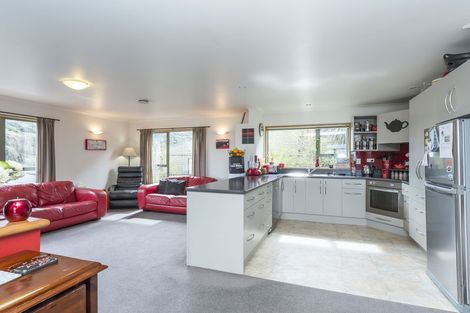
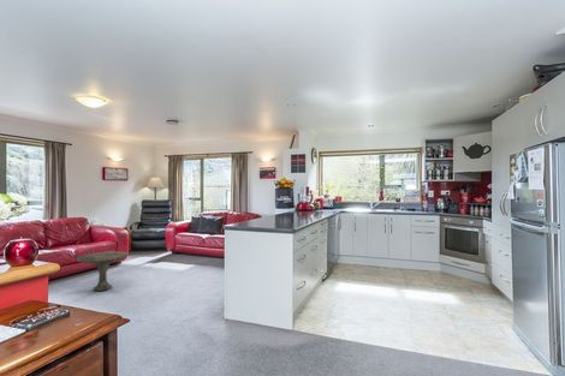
+ side table [75,250,130,292]
